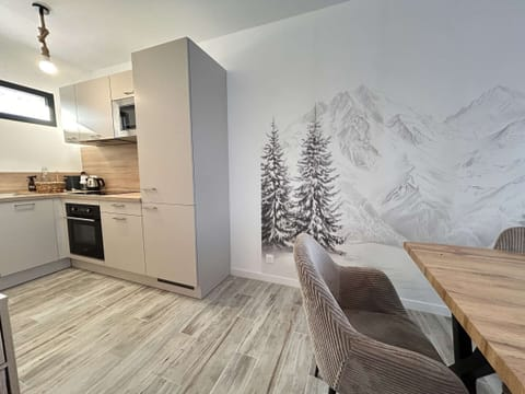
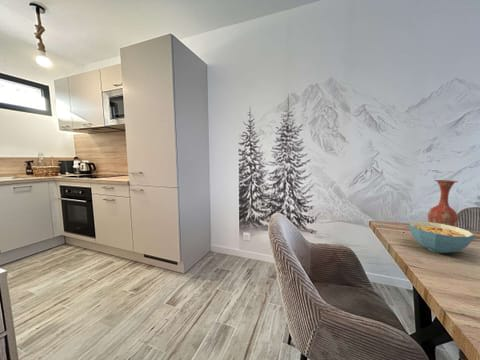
+ vase [426,179,459,227]
+ cereal bowl [408,221,475,254]
